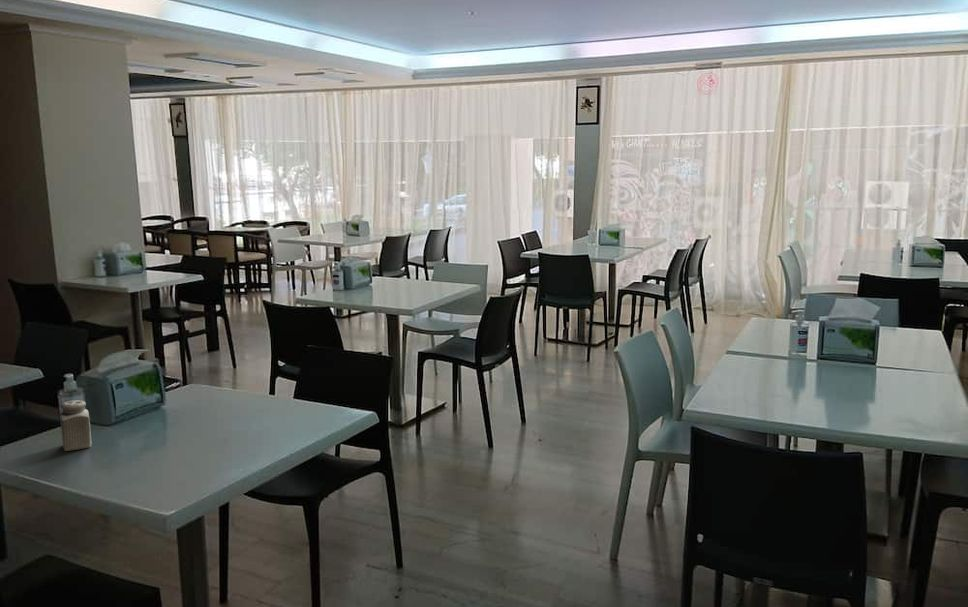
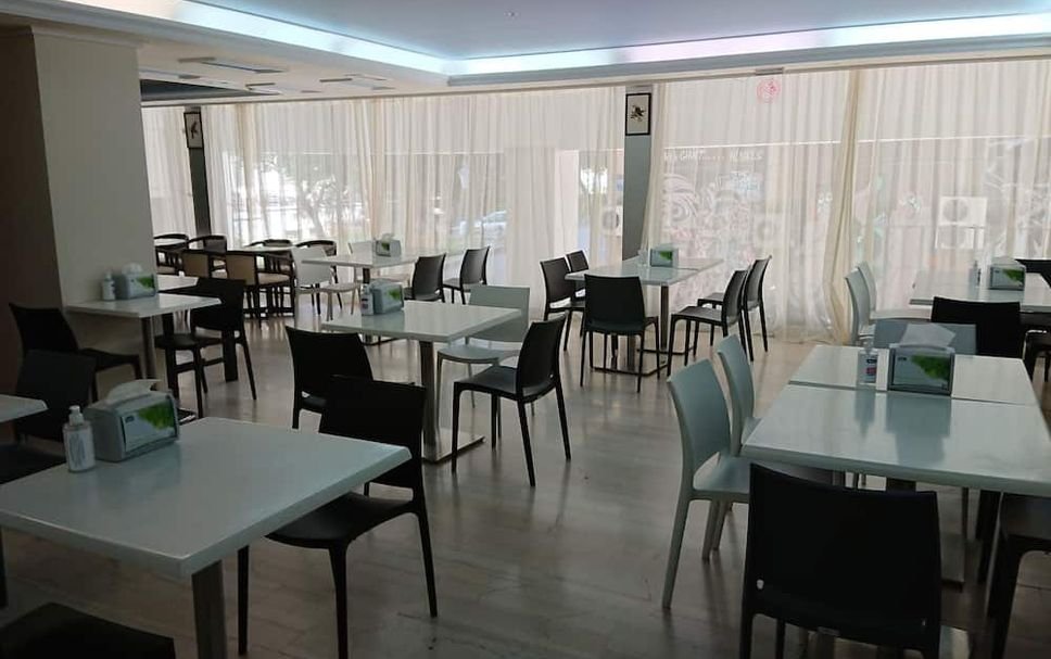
- salt shaker [59,399,92,452]
